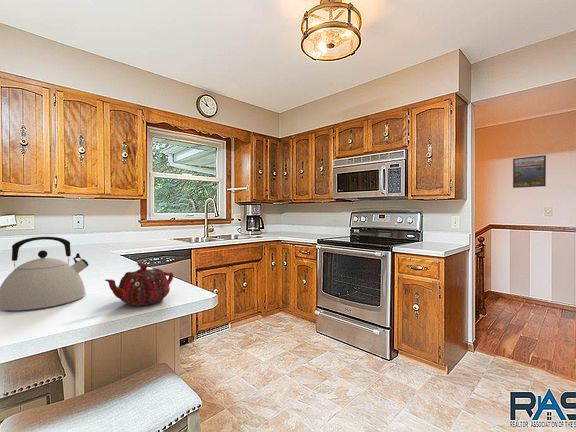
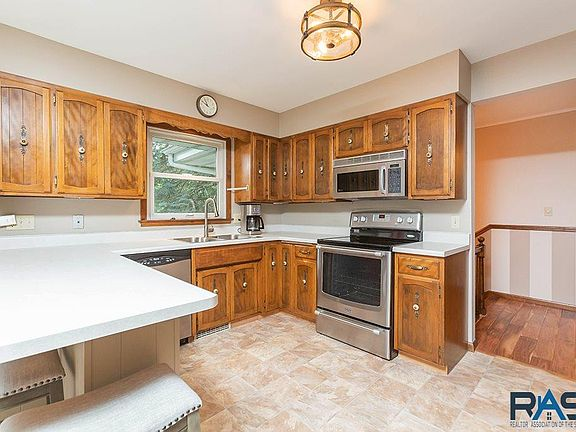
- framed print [512,154,547,189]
- kettle [0,236,89,311]
- teapot [104,261,174,306]
